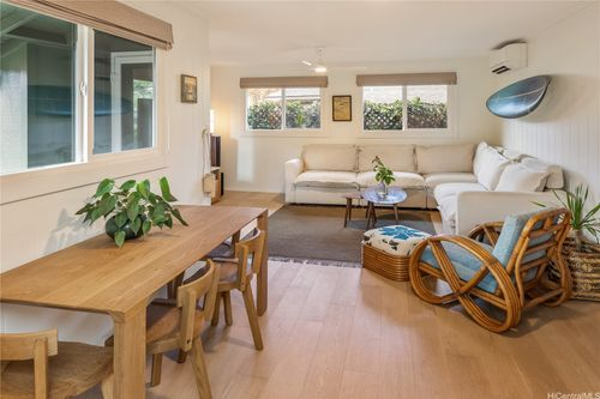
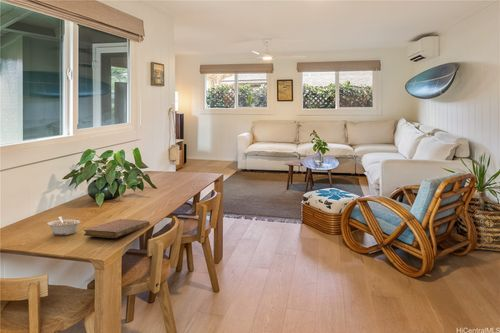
+ legume [47,216,82,236]
+ notebook [83,218,151,239]
